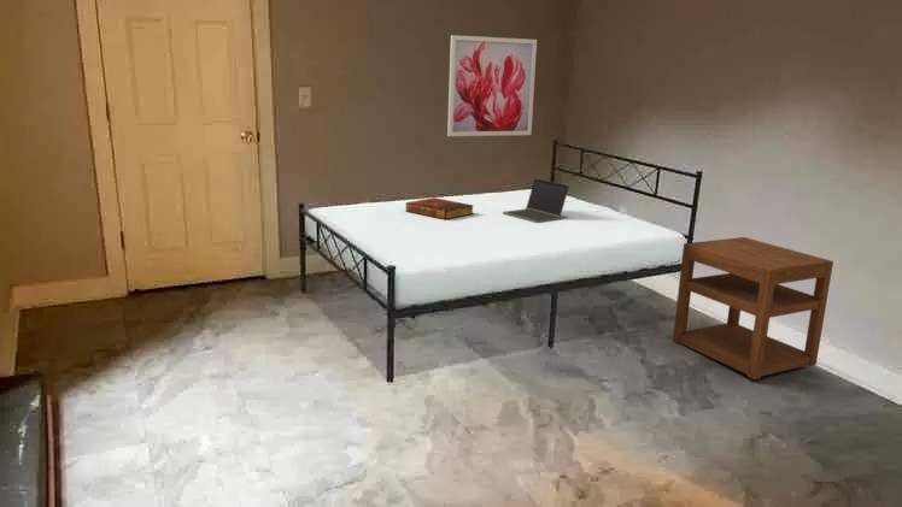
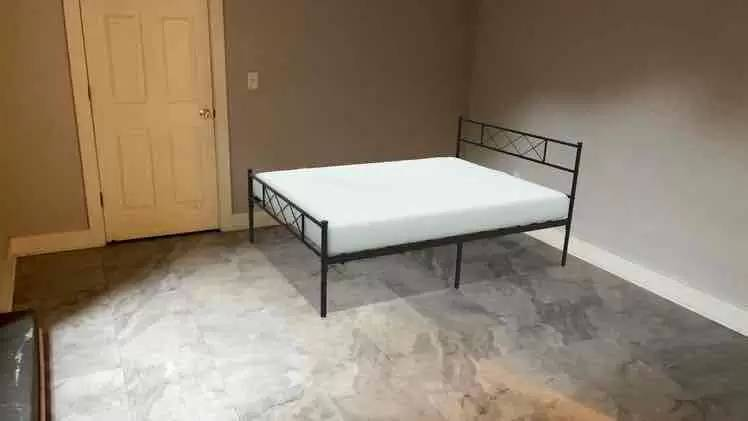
- laptop computer [502,177,570,224]
- wall art [446,34,538,137]
- book [405,196,475,220]
- nightstand [672,236,834,381]
